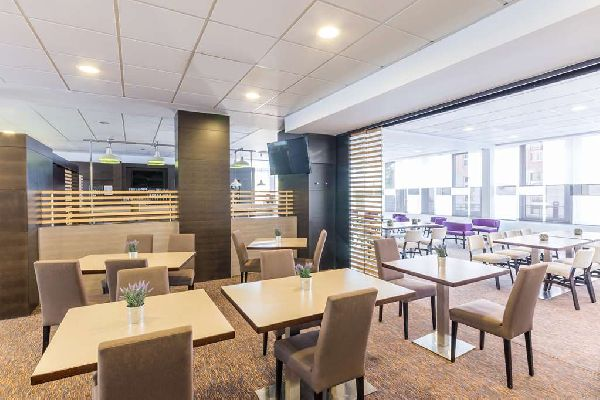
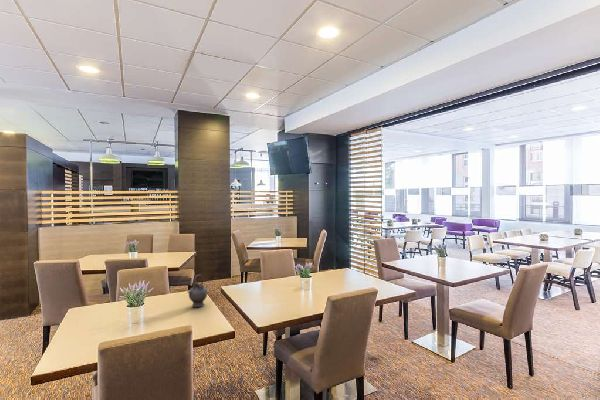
+ teapot [186,274,208,308]
